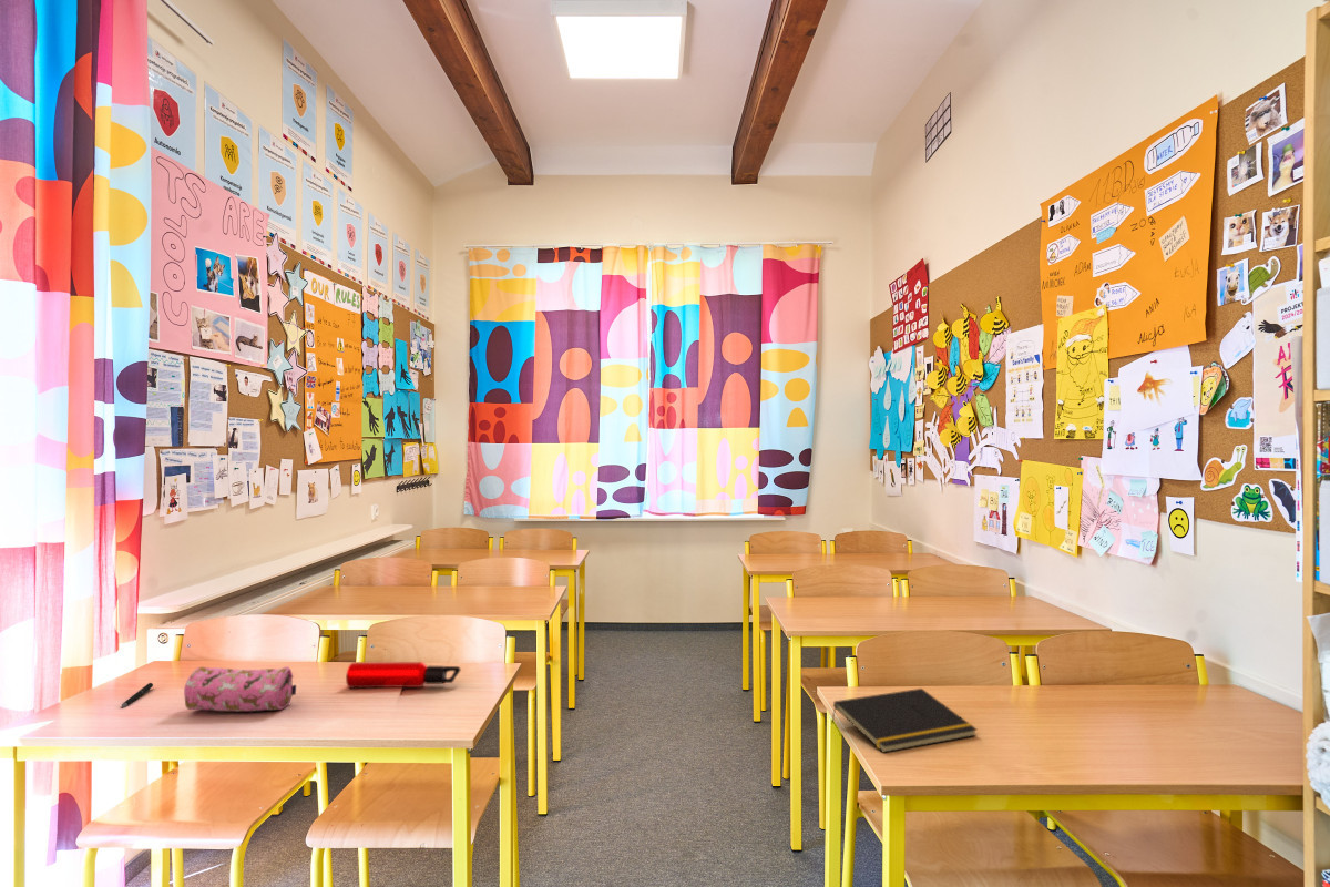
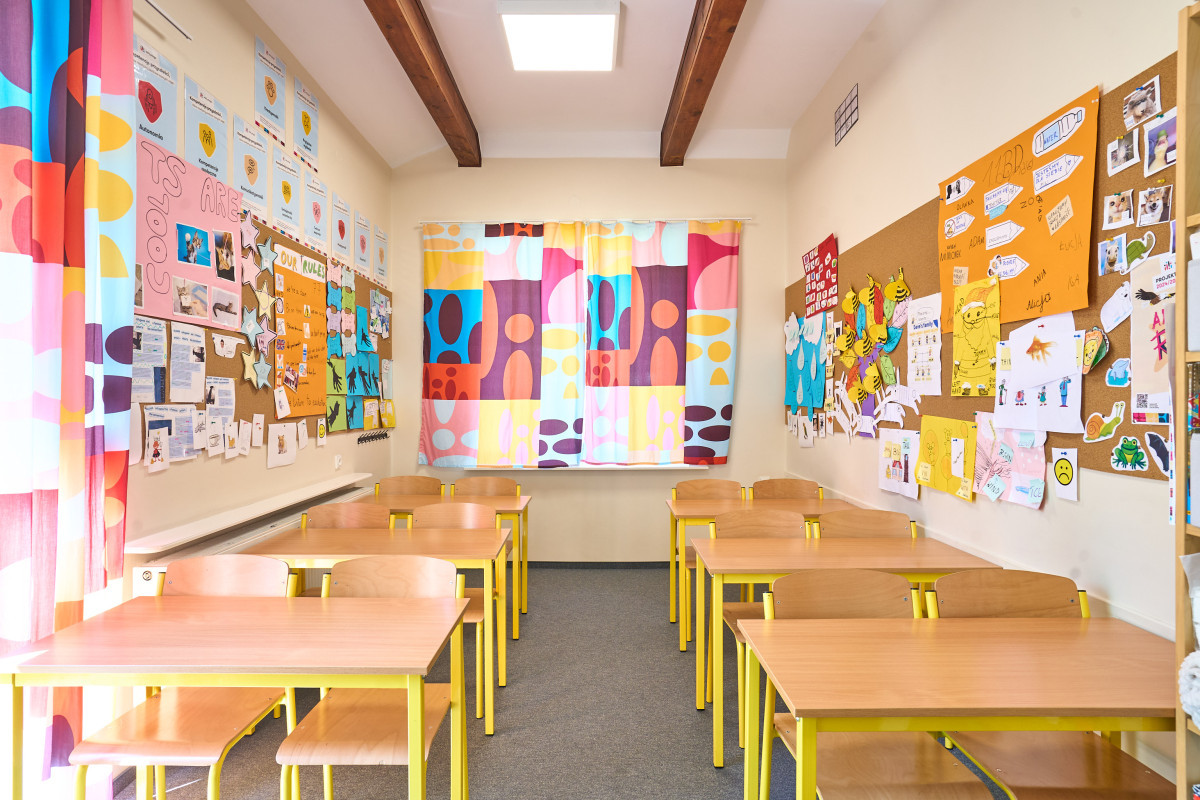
- notepad [830,687,979,754]
- pen [120,682,154,708]
- water bottle [345,661,461,689]
- pencil case [183,665,297,713]
